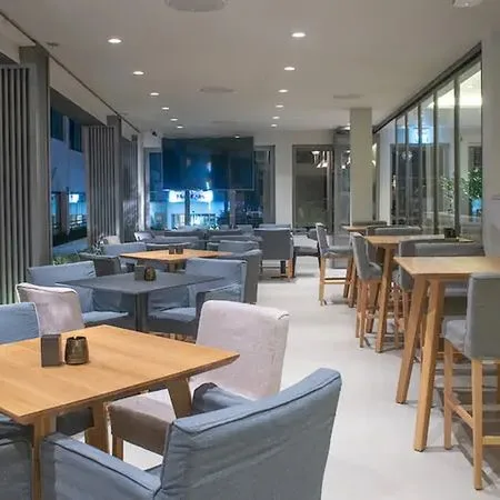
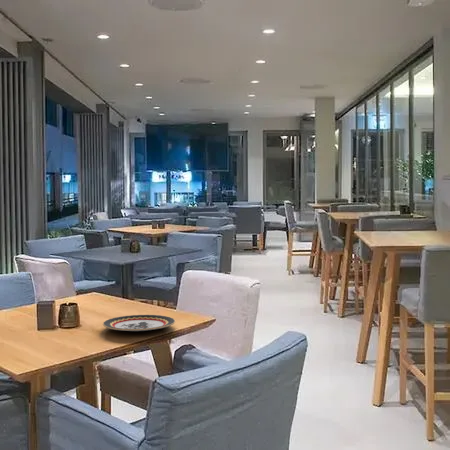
+ plate [102,314,176,332]
